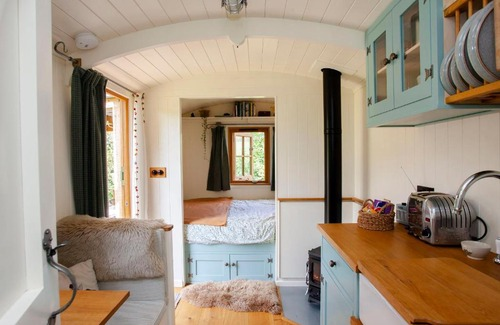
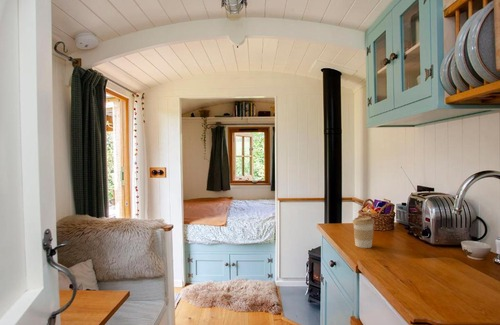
+ coffee cup [351,216,375,249]
